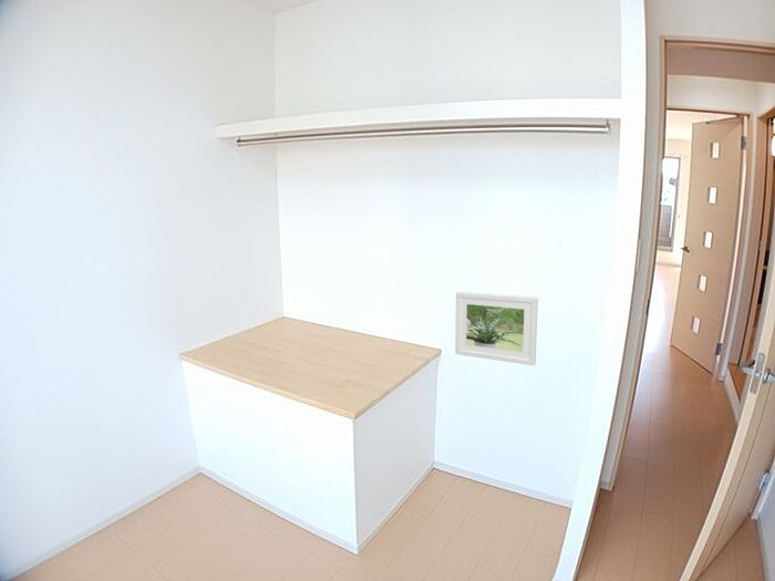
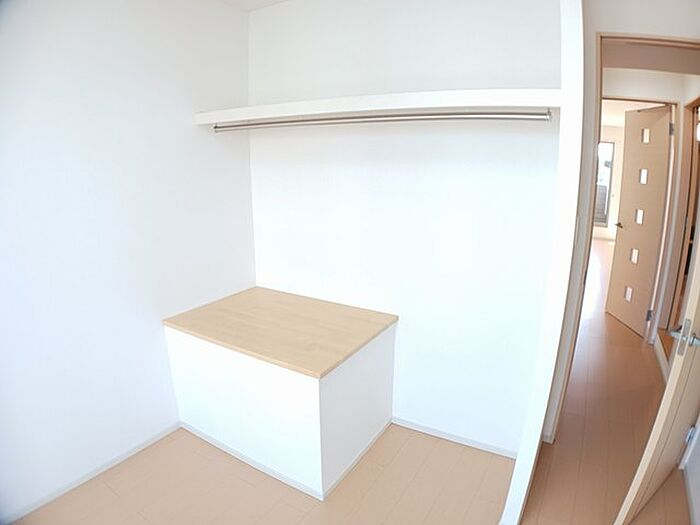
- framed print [454,291,539,366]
